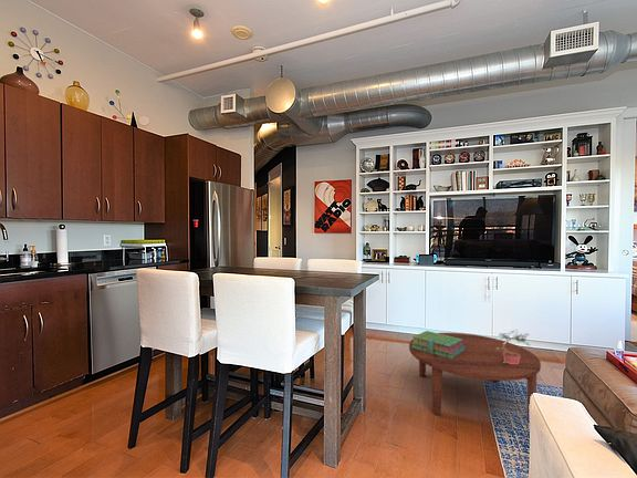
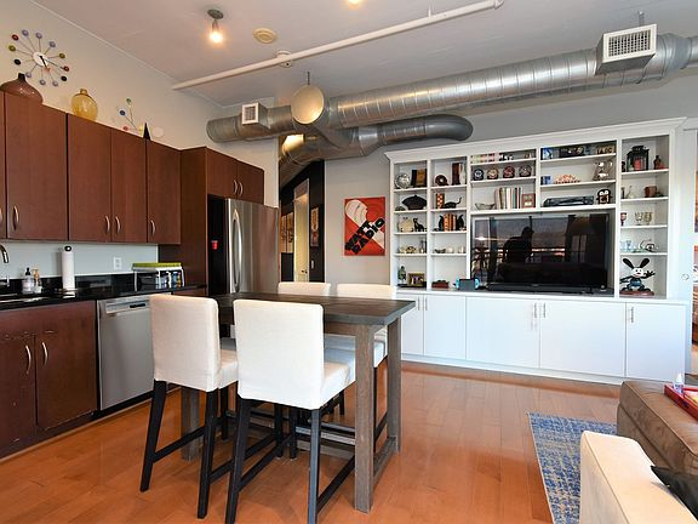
- coffee table [408,332,542,423]
- stack of books [411,330,464,358]
- potted plant [497,329,531,364]
